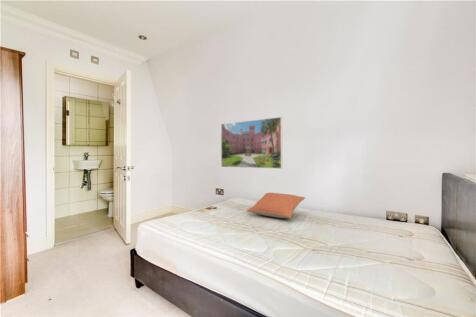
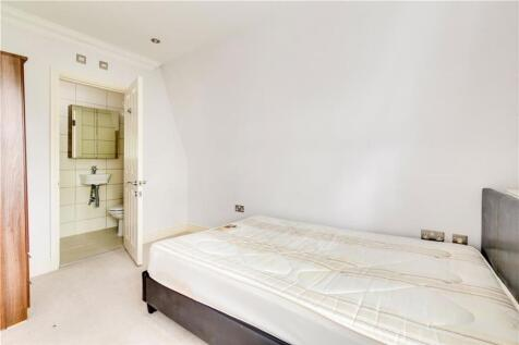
- pillow [246,192,306,219]
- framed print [220,116,283,170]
